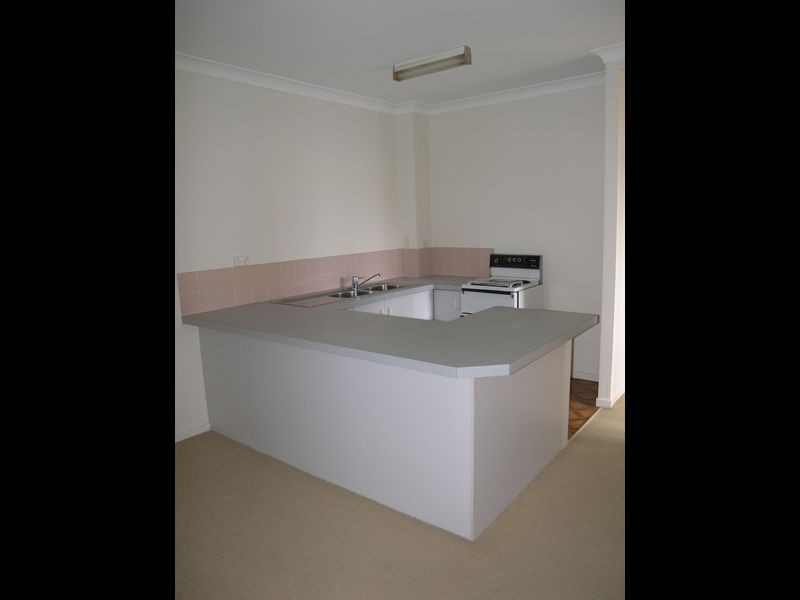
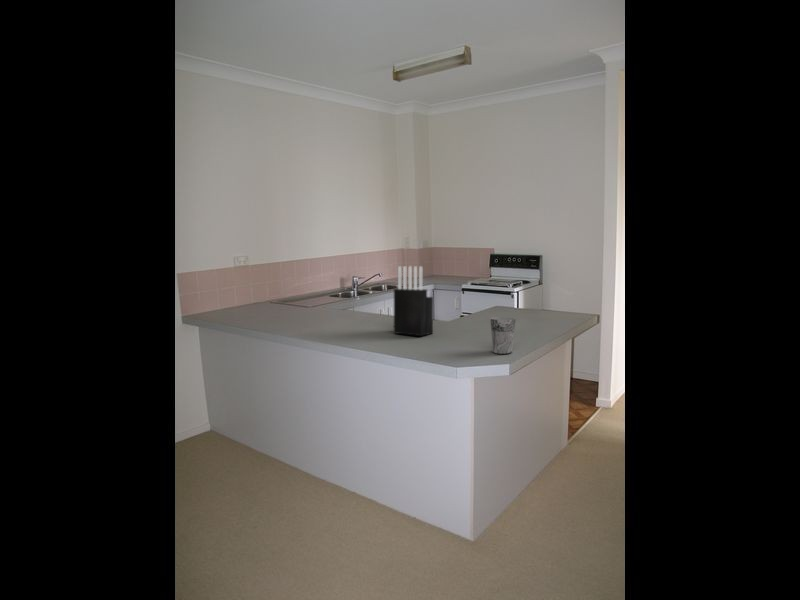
+ cup [489,316,517,355]
+ knife block [393,265,434,337]
